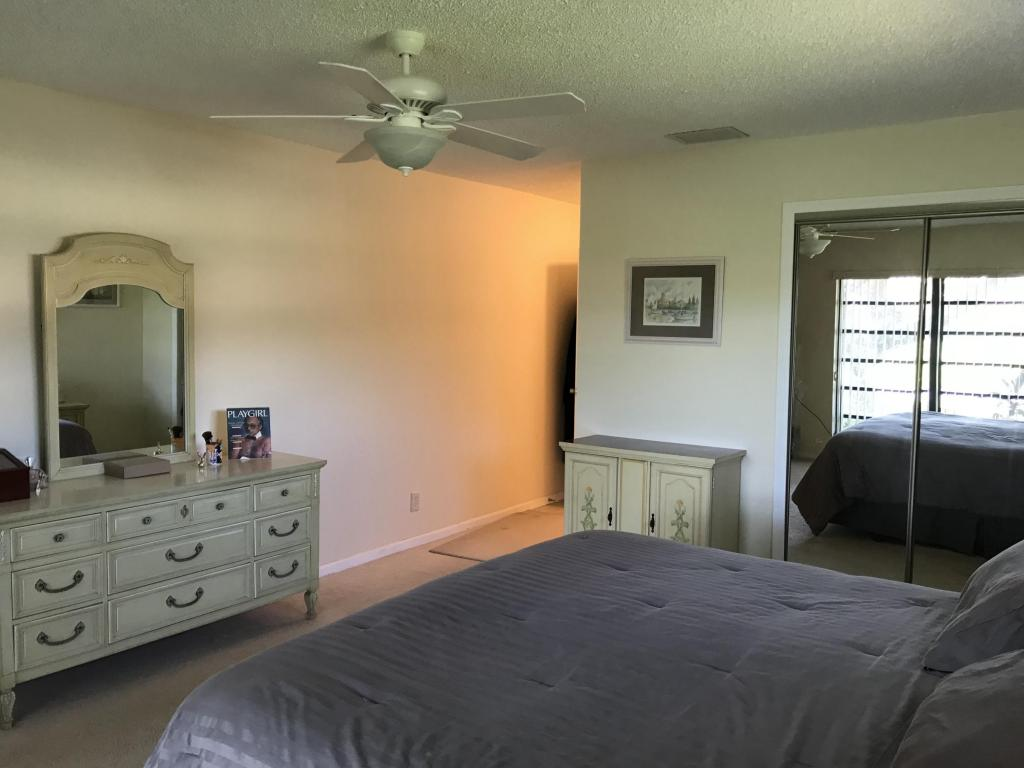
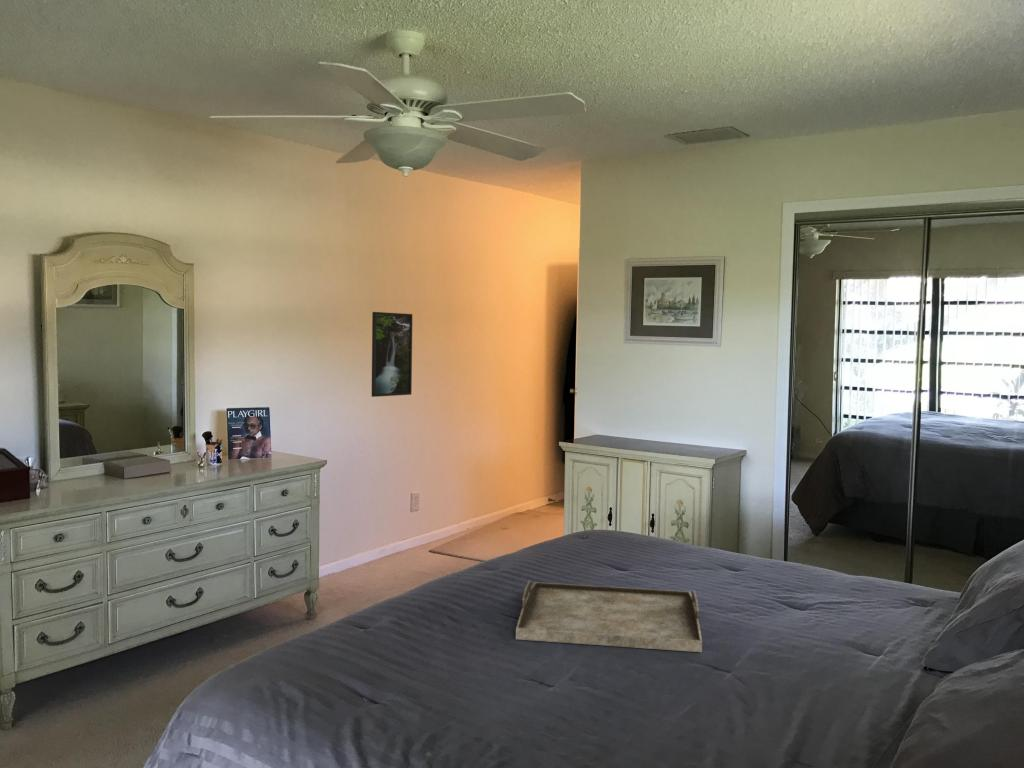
+ serving tray [515,580,703,653]
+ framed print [371,311,413,398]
